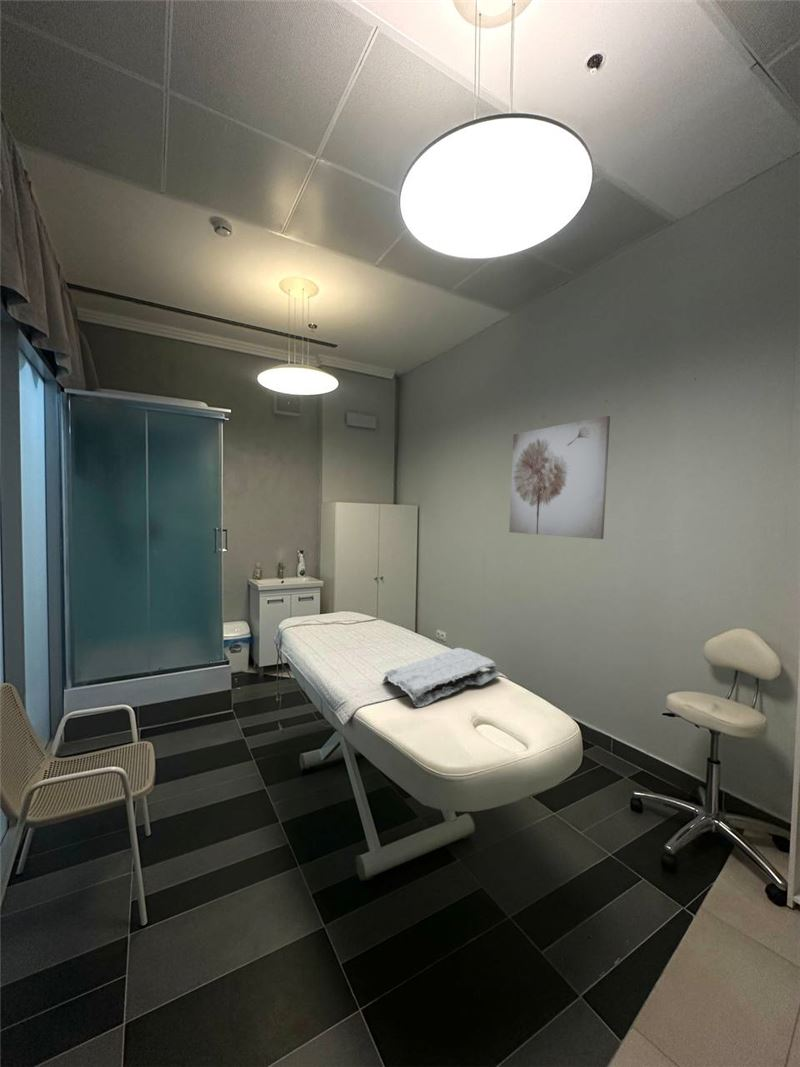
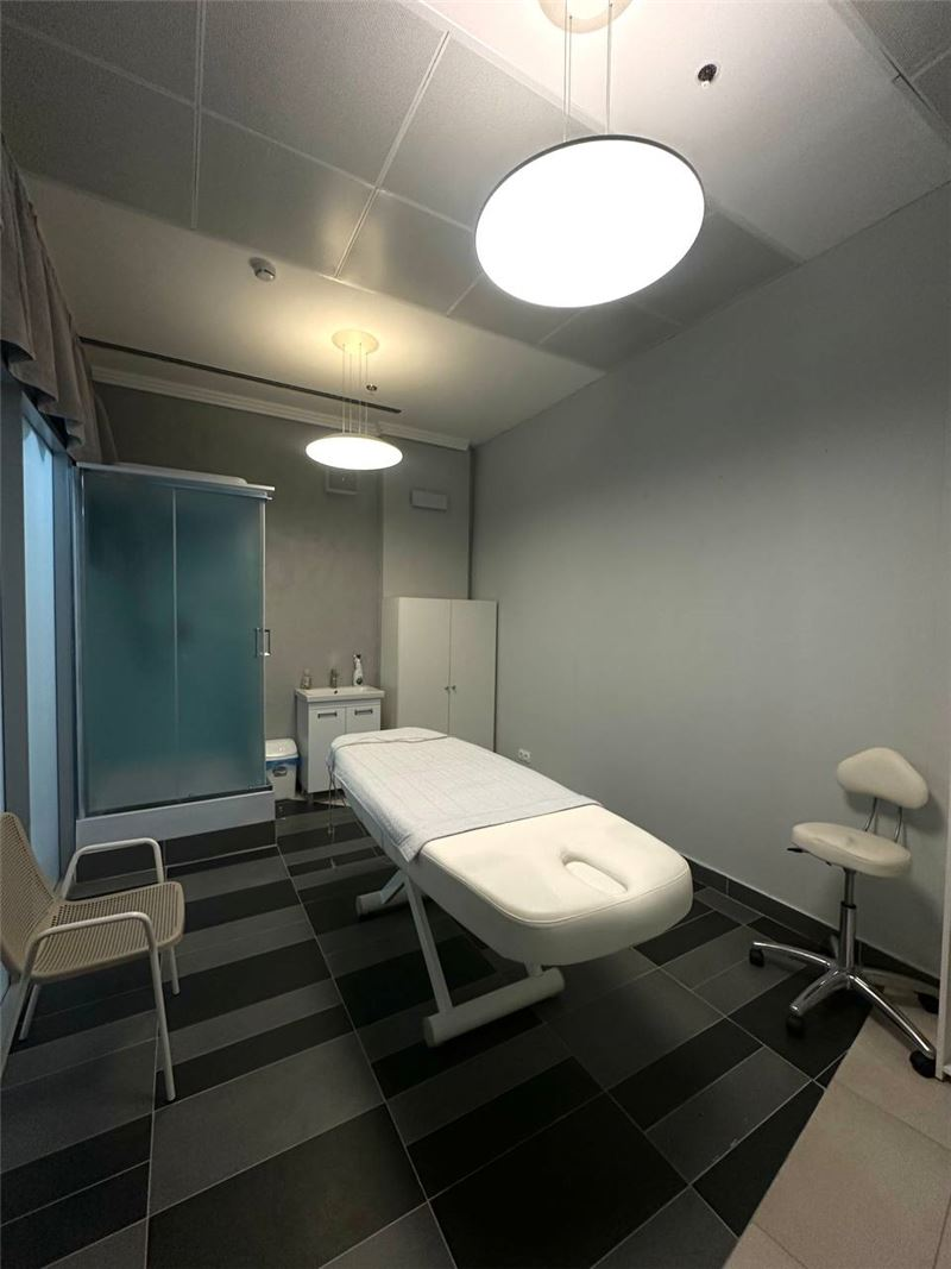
- stone plaque [382,647,501,708]
- wall art [508,415,611,540]
